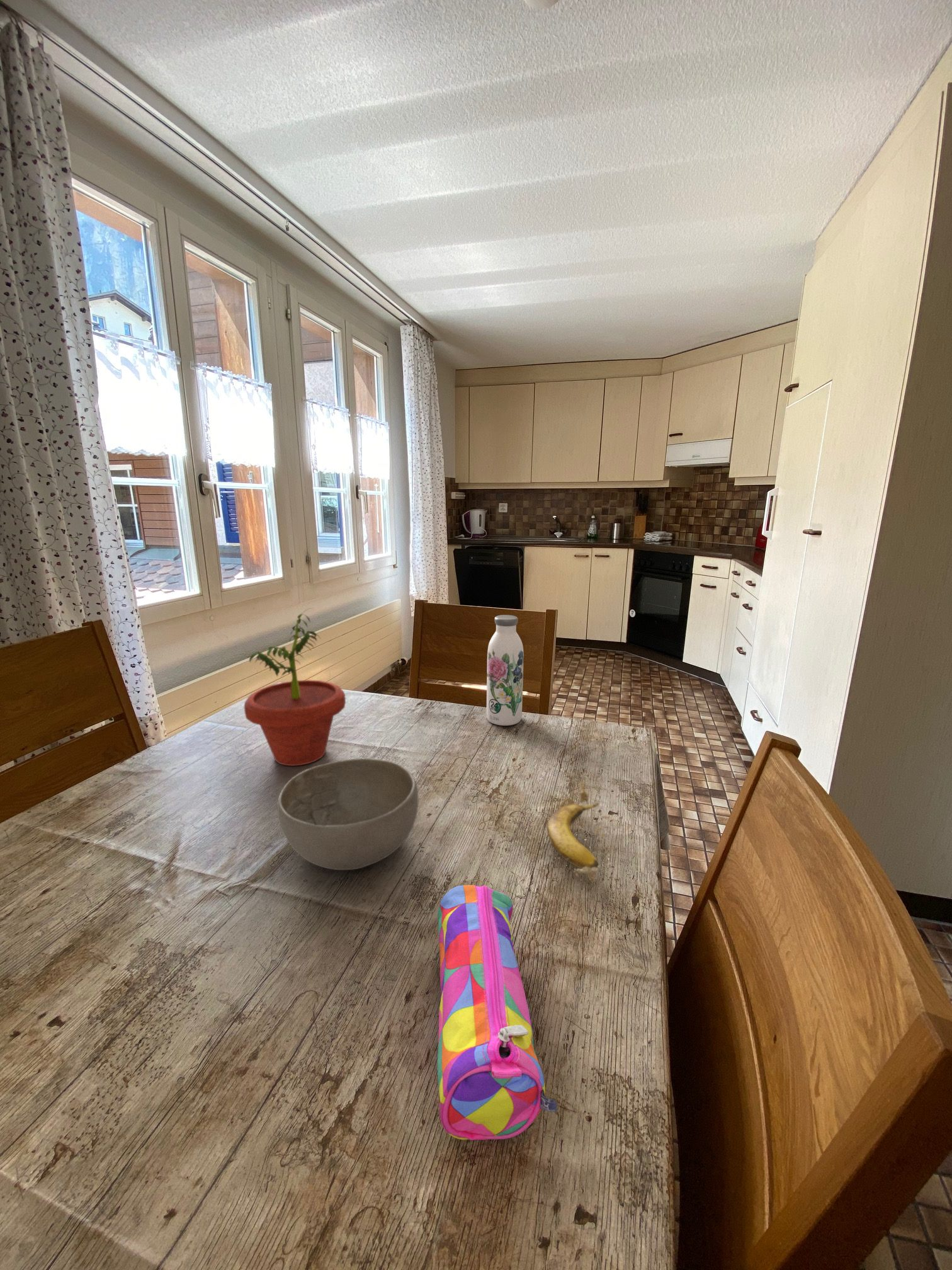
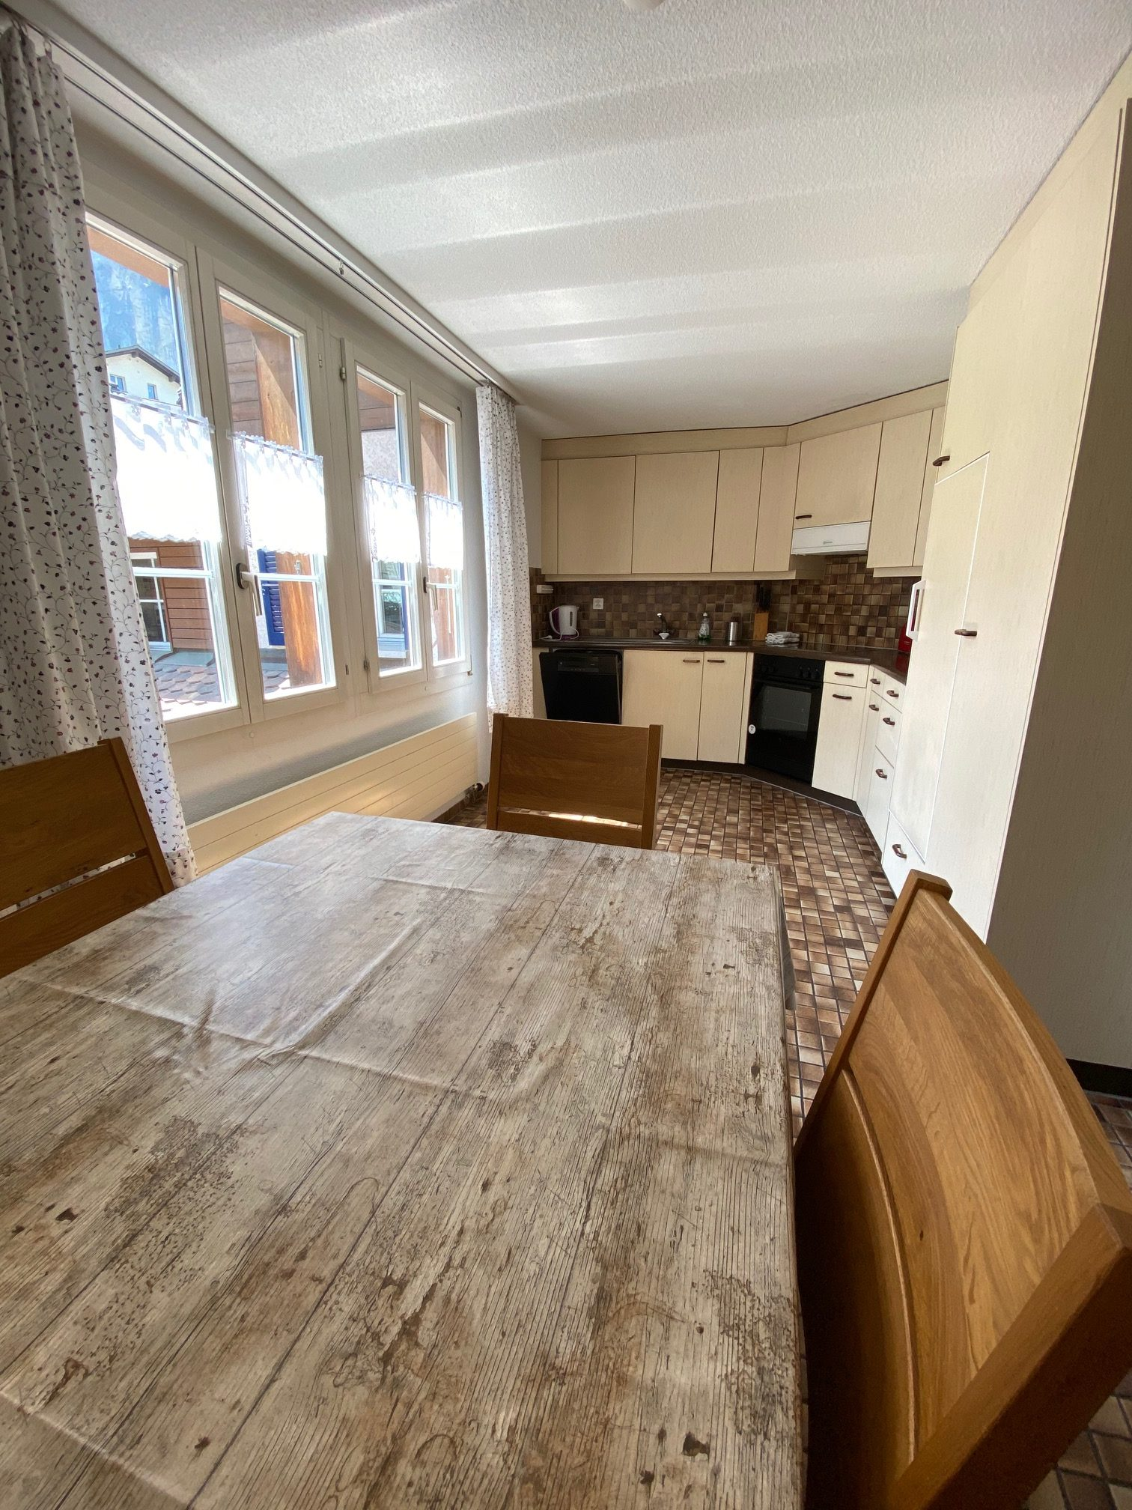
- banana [532,781,613,883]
- pencil case [437,884,558,1141]
- potted plant [244,607,346,767]
- water bottle [486,614,524,726]
- bowl [276,758,419,871]
